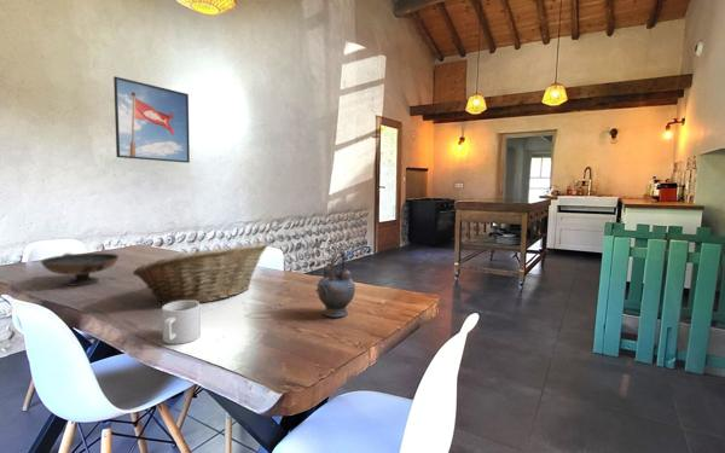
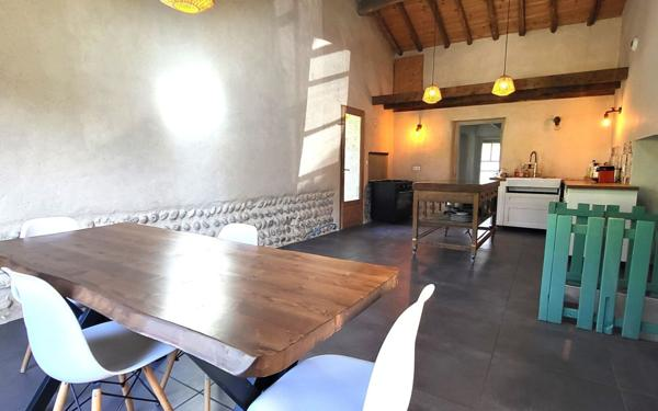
- decorative bowl [40,251,120,286]
- mug [161,301,202,345]
- fruit basket [132,240,268,306]
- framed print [112,75,191,164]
- teapot [314,249,356,318]
